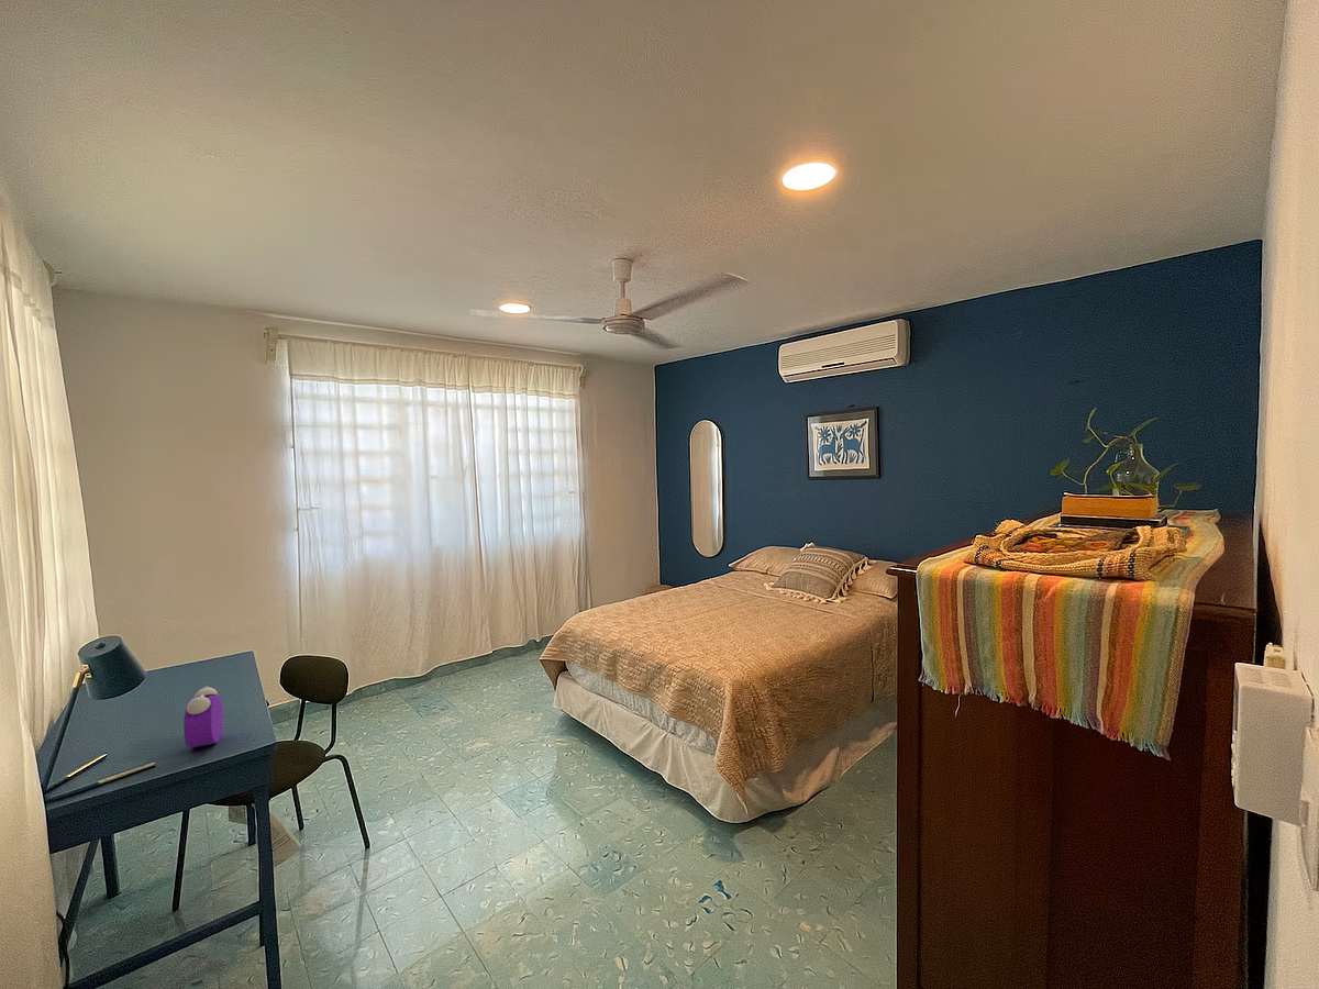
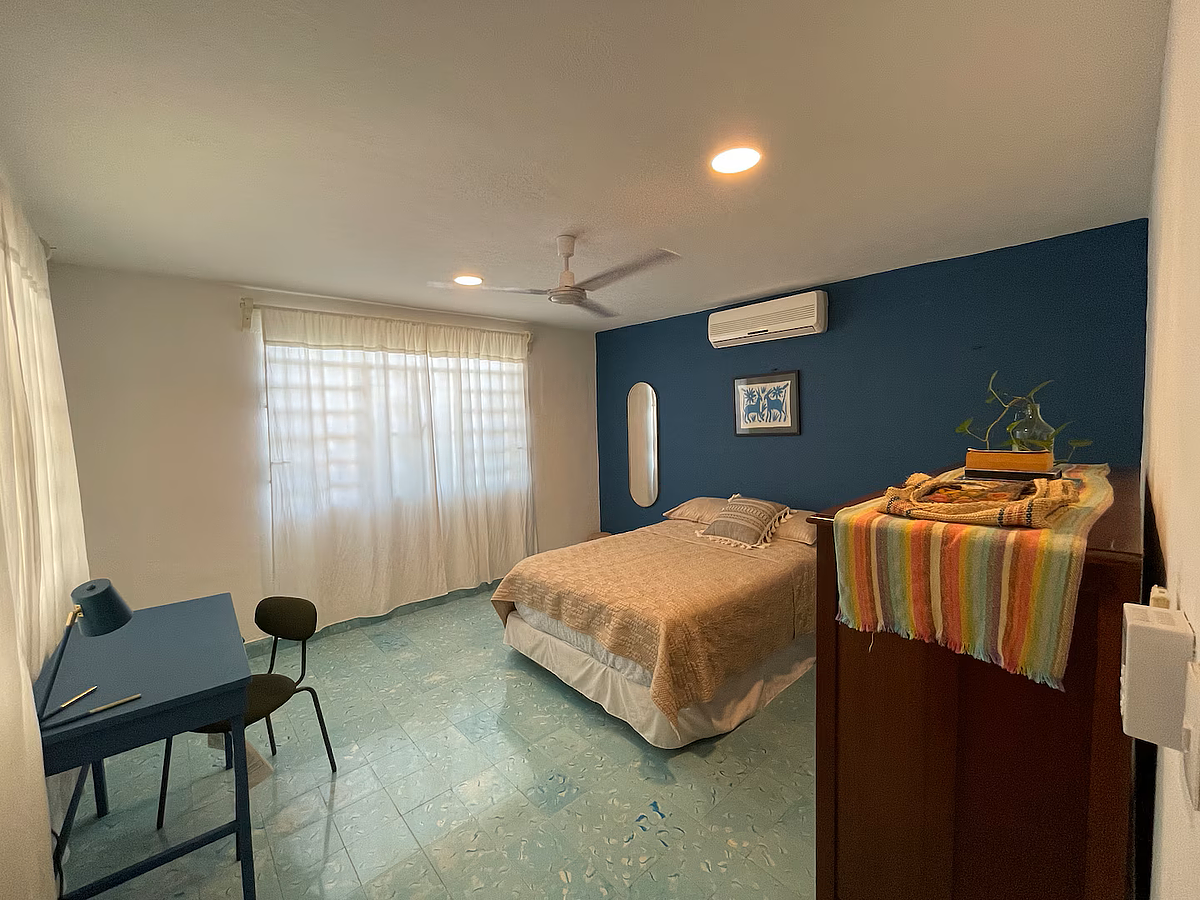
- alarm clock [182,686,224,749]
